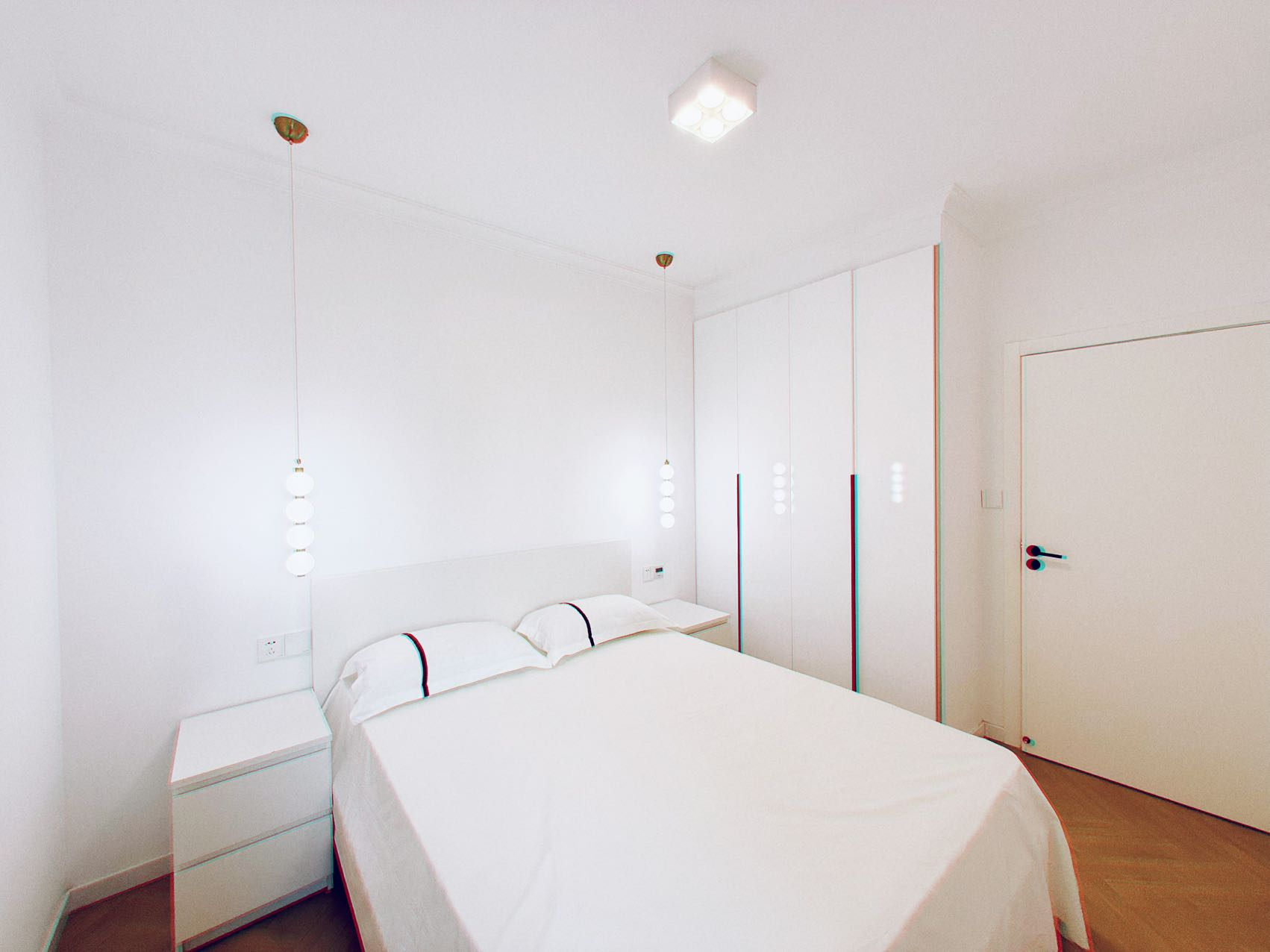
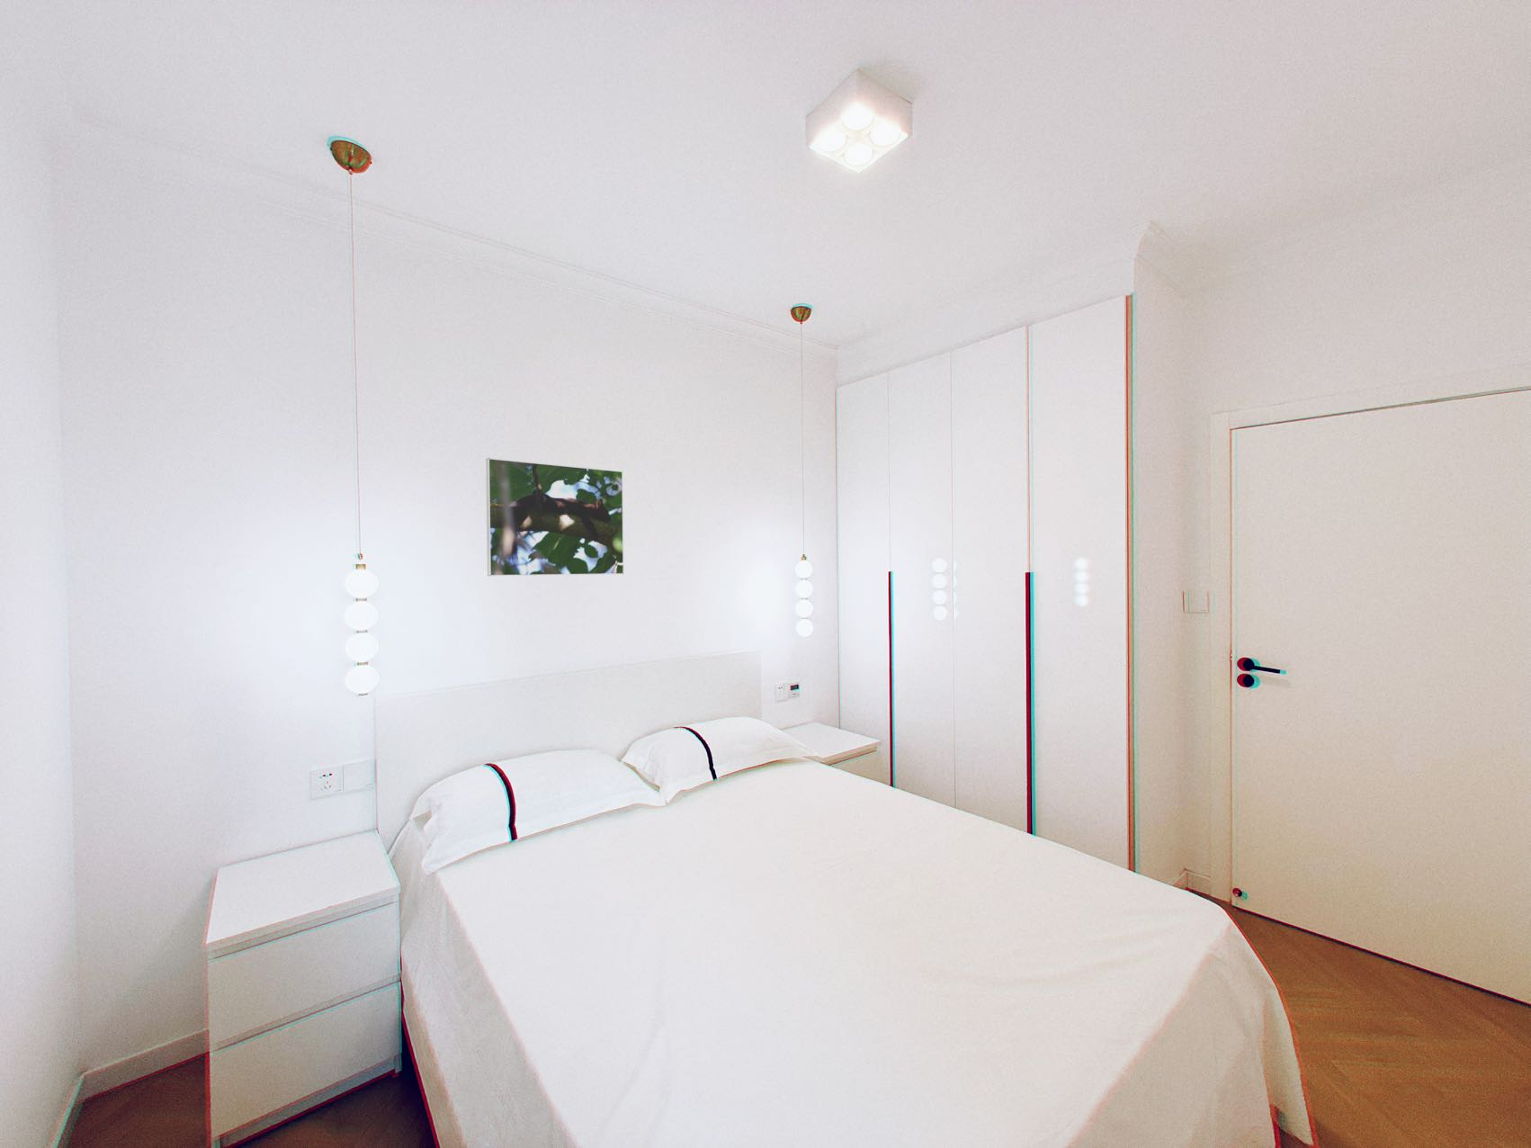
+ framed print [485,457,626,576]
